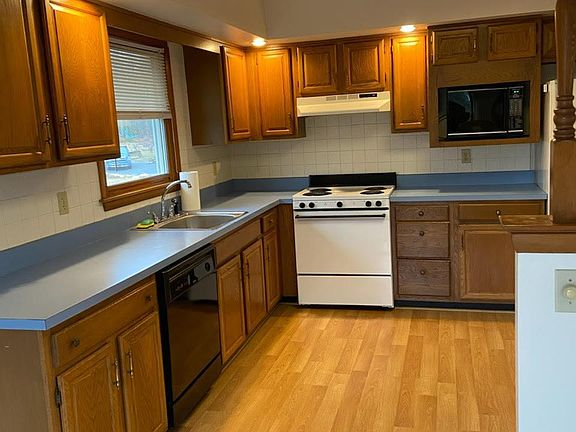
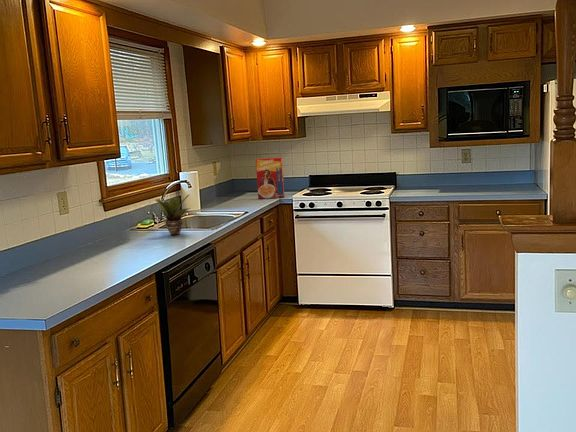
+ potted plant [154,193,191,236]
+ cereal box [255,157,285,200]
